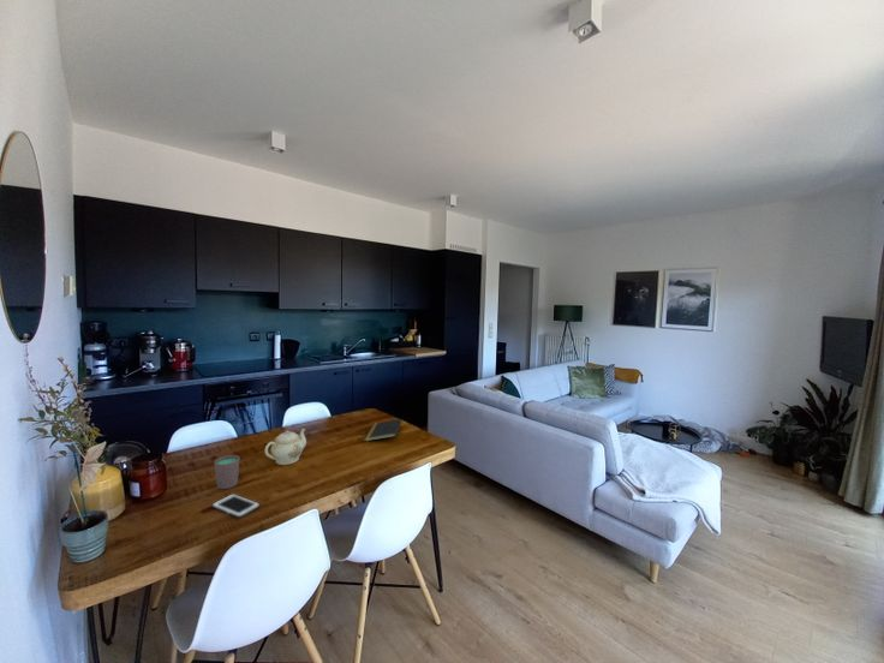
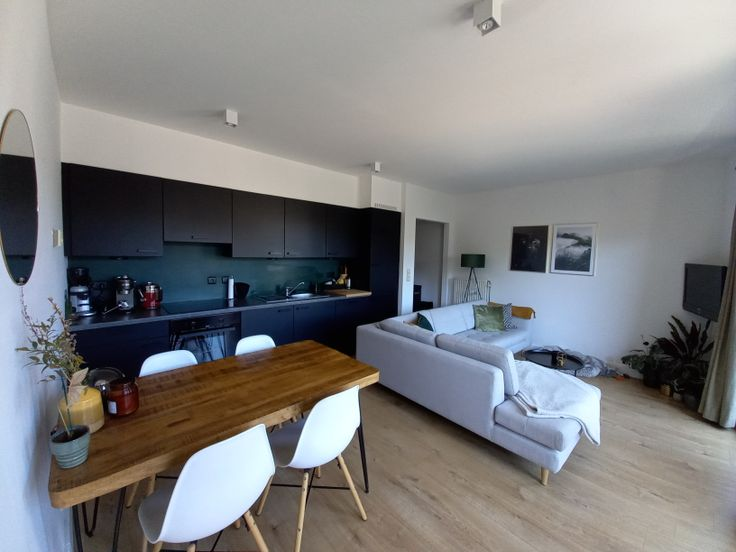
- cup [213,454,240,490]
- notepad [363,418,402,442]
- teapot [264,428,307,466]
- cell phone [211,492,261,519]
